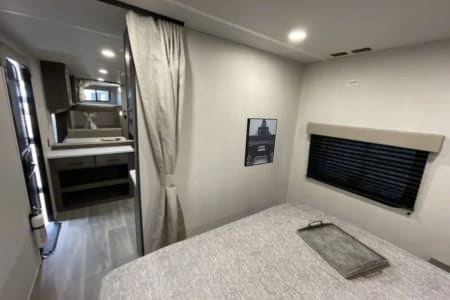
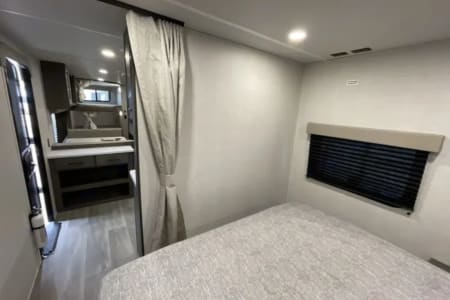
- wall art [243,117,278,168]
- serving tray [295,219,390,279]
